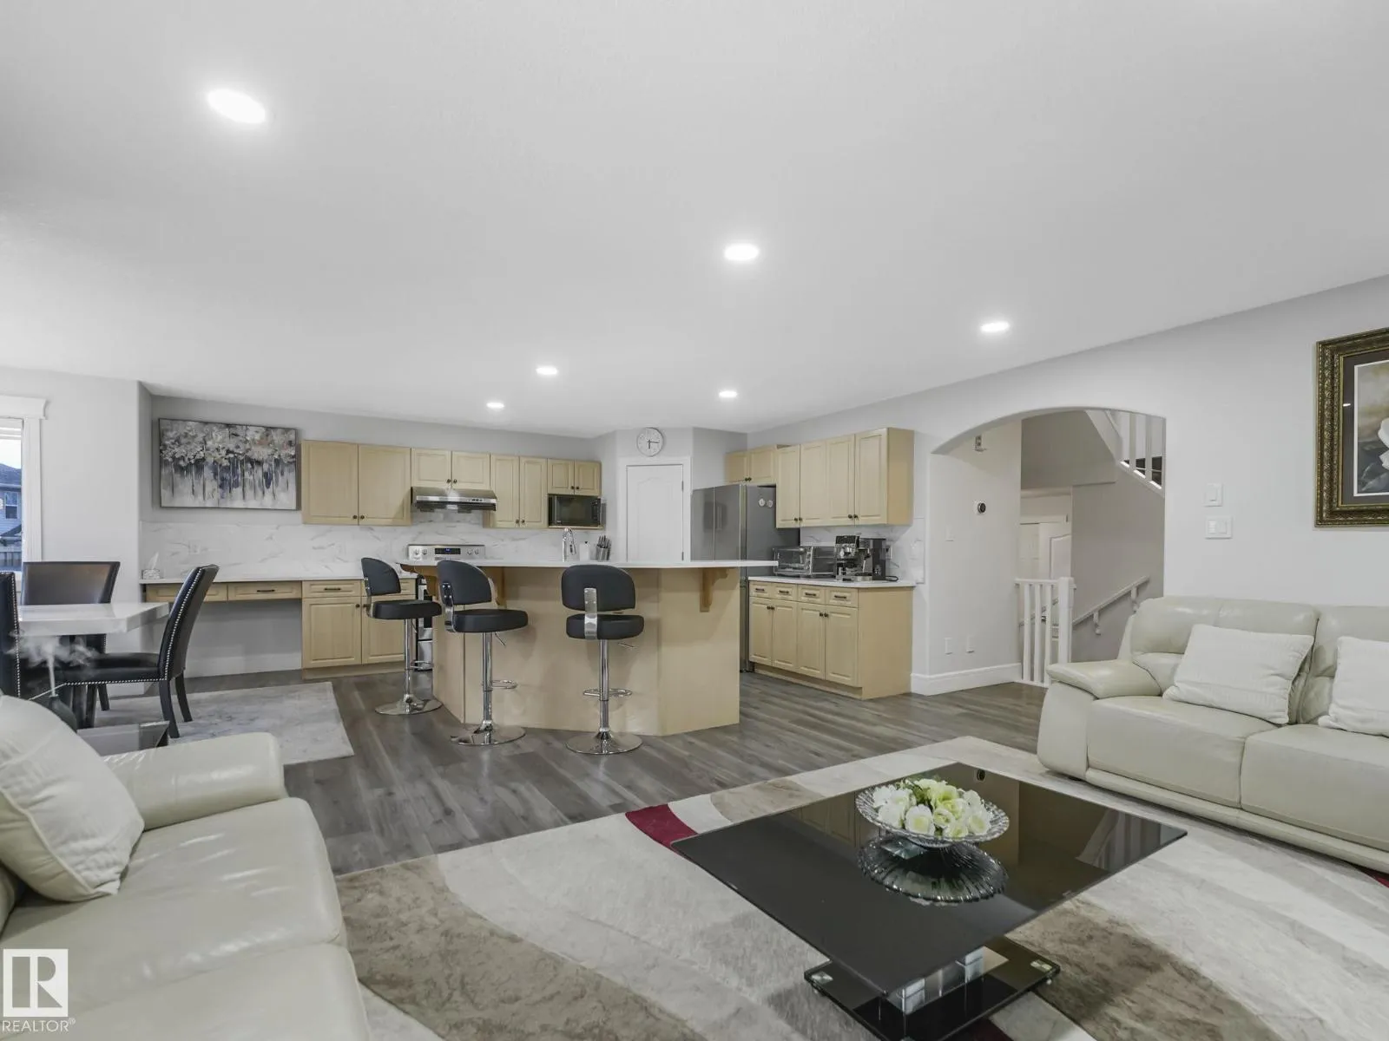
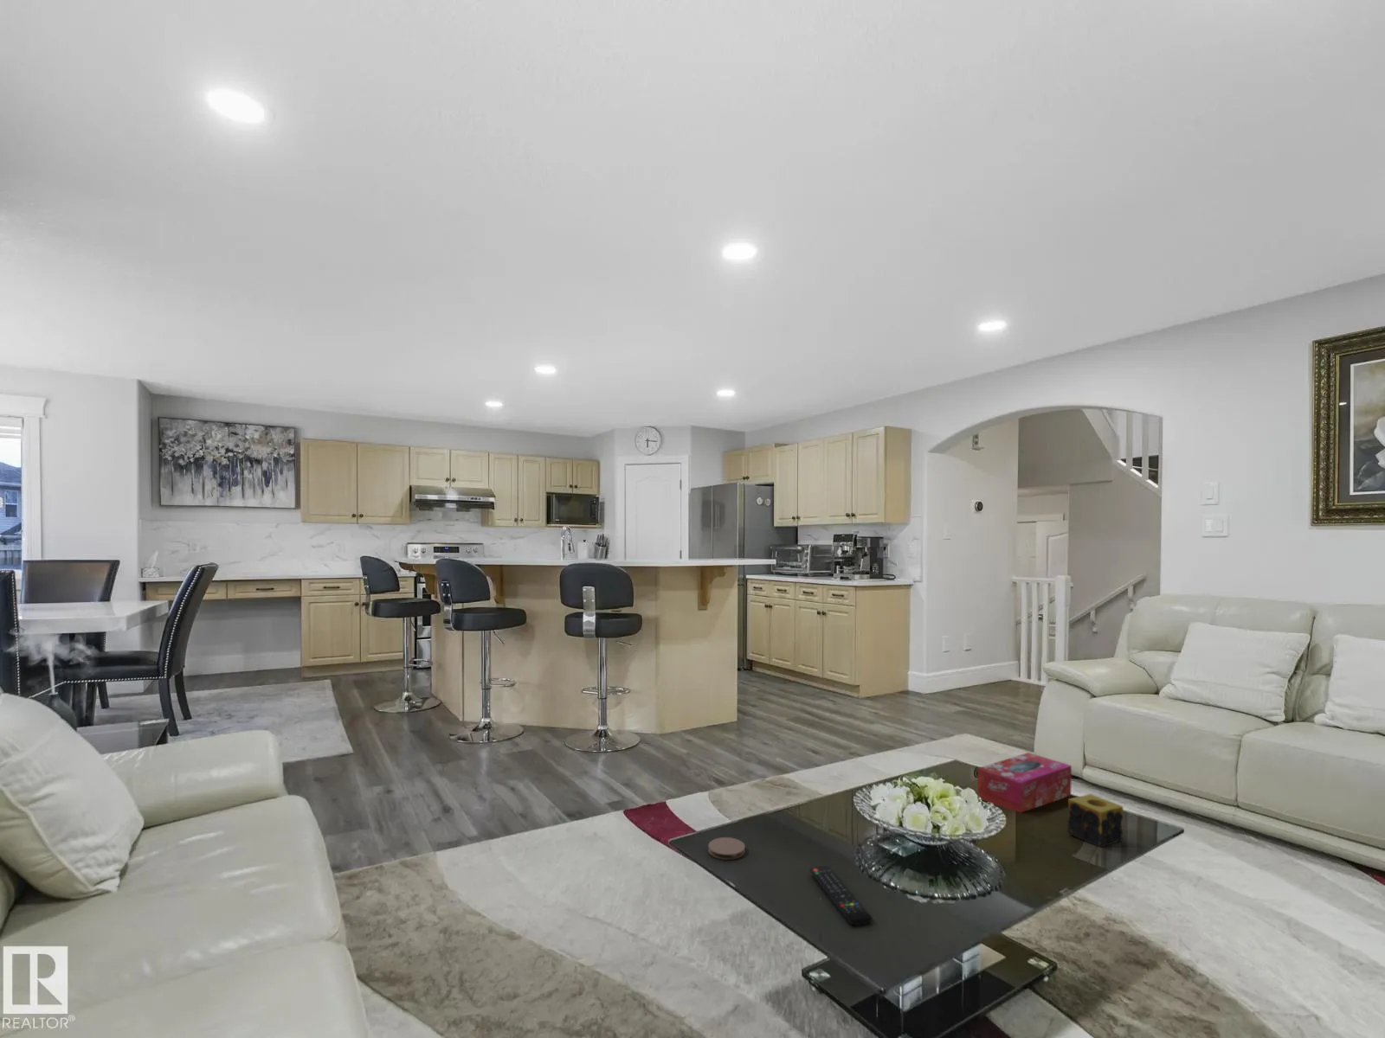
+ tissue box [976,751,1072,814]
+ candle [1067,793,1124,847]
+ remote control [808,865,872,927]
+ coaster [707,836,746,860]
